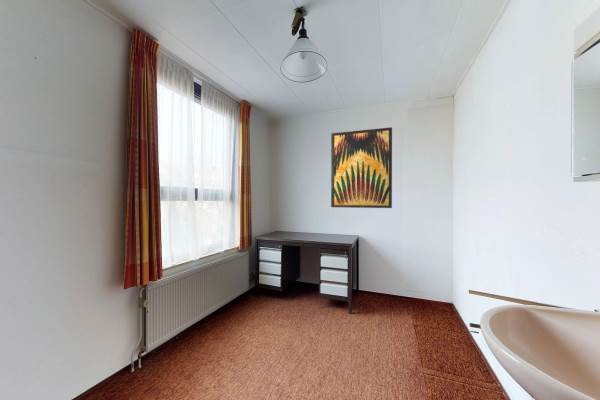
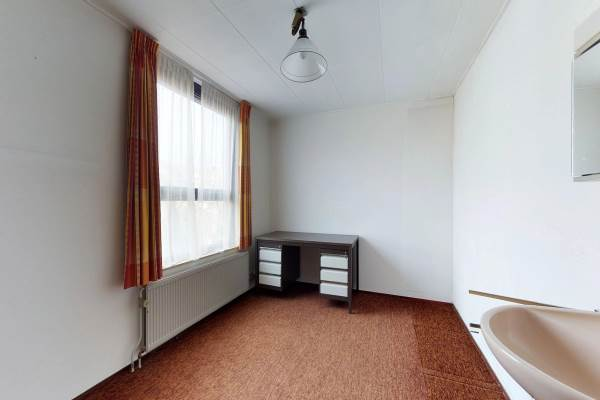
- wall art [330,126,393,209]
